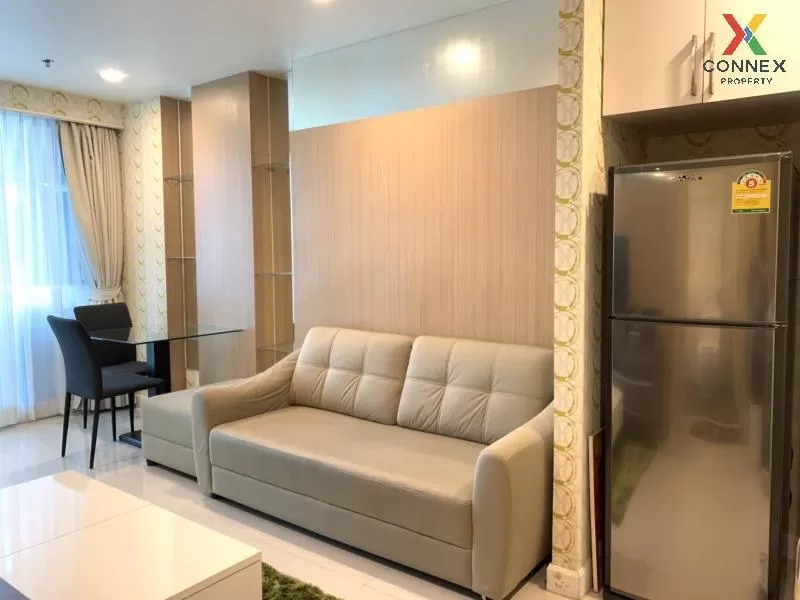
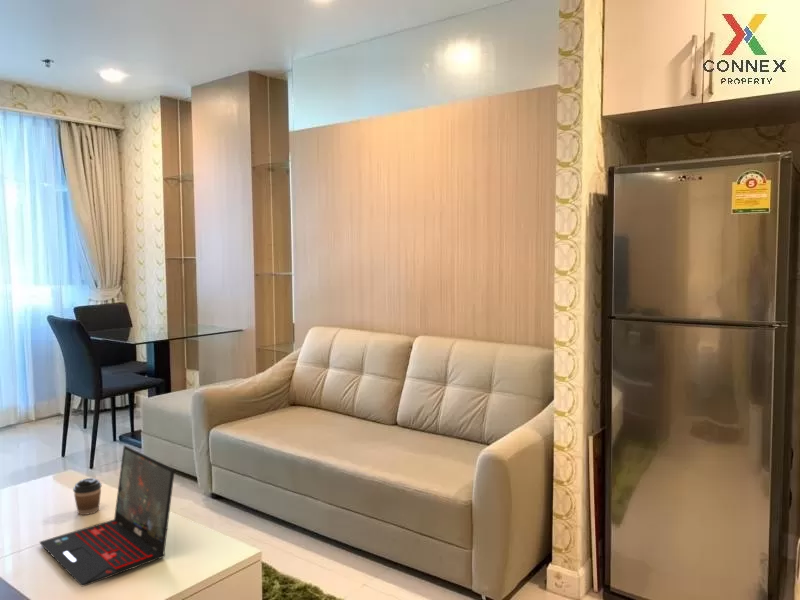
+ coffee cup [72,477,103,516]
+ laptop [39,444,176,587]
